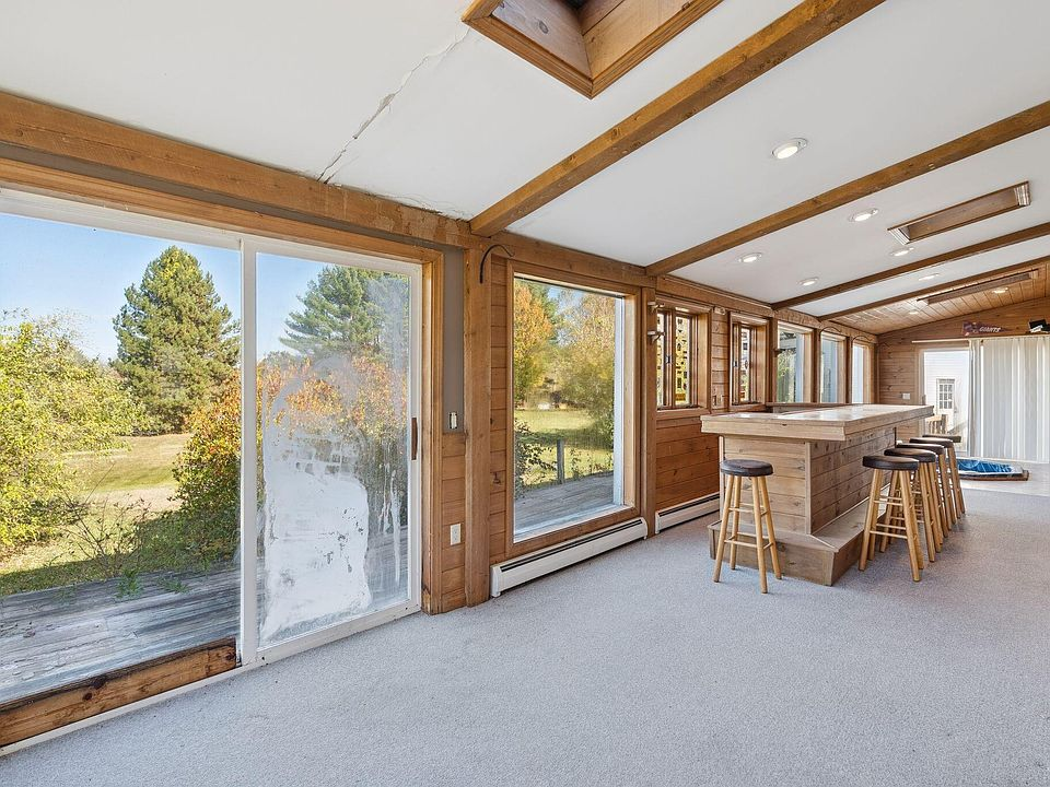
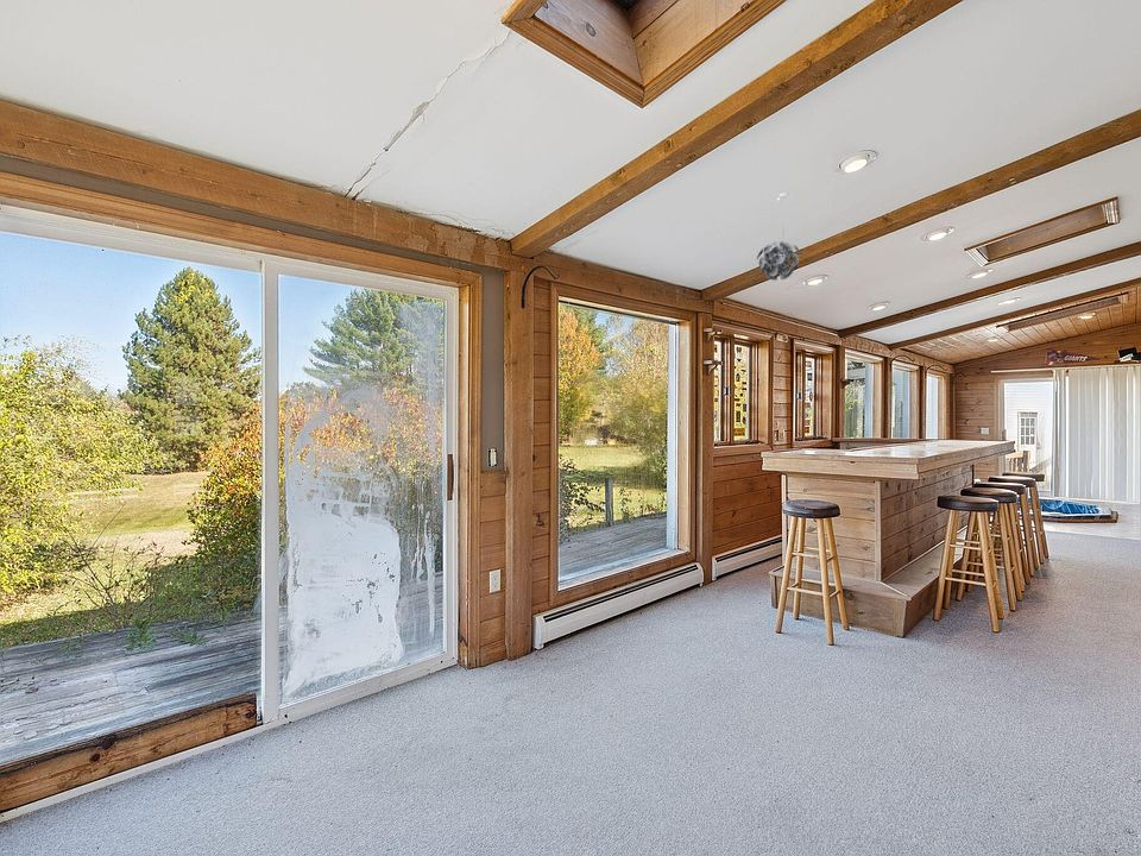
+ pendant light [756,191,802,282]
